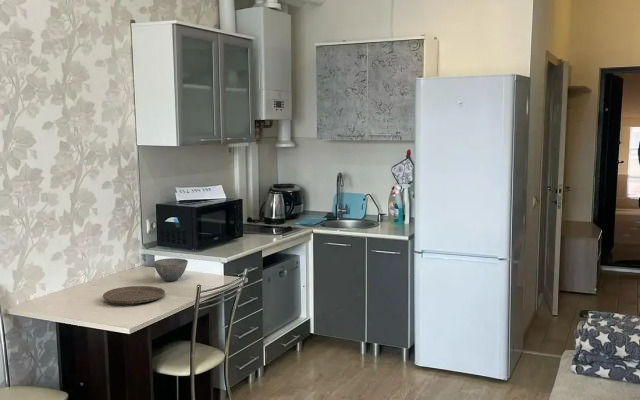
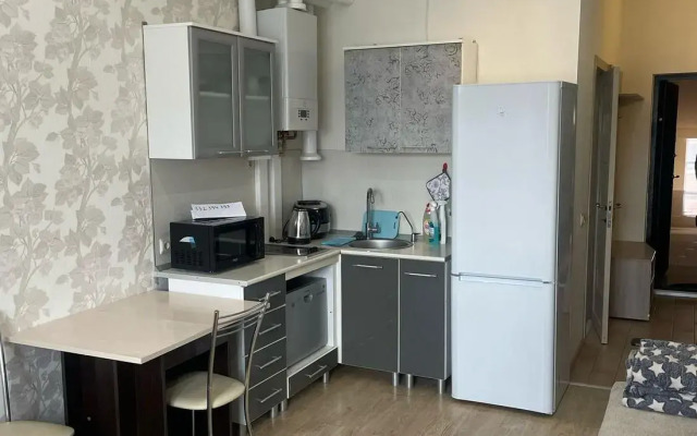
- plate [102,285,166,305]
- bowl [153,257,189,282]
